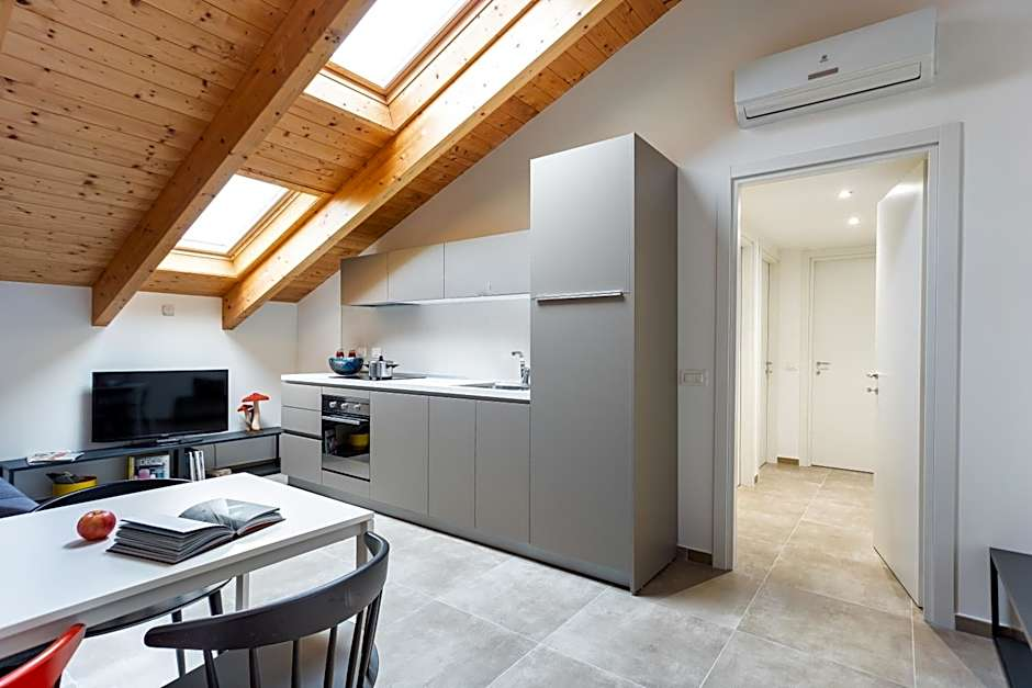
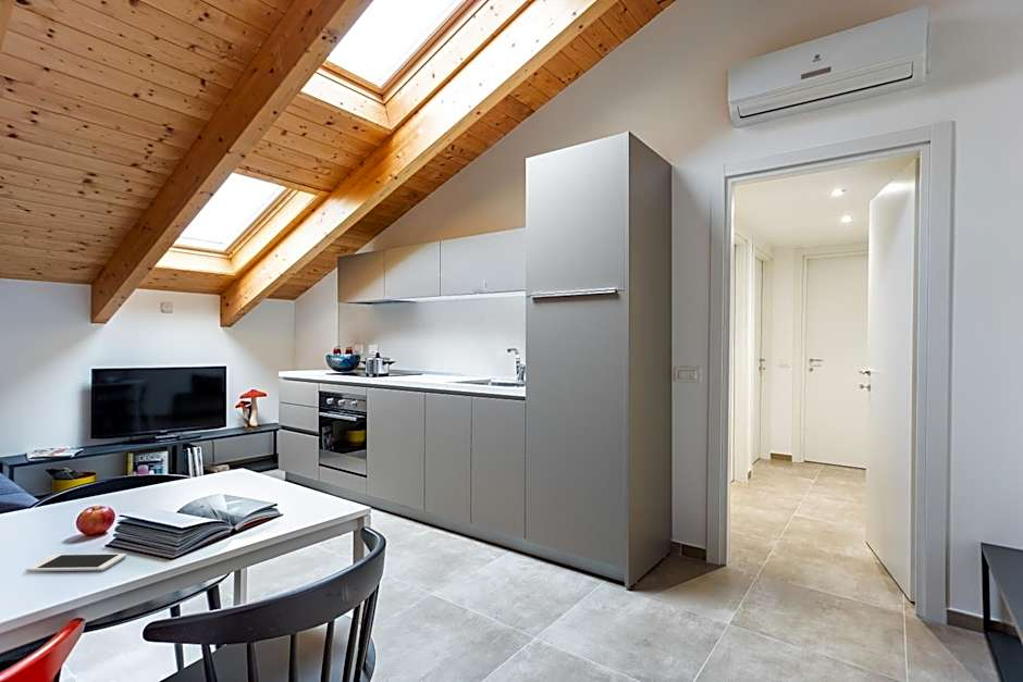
+ cell phone [25,553,127,572]
